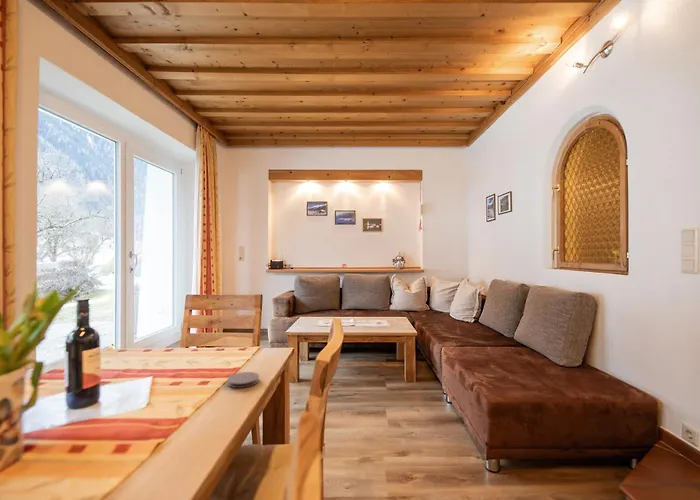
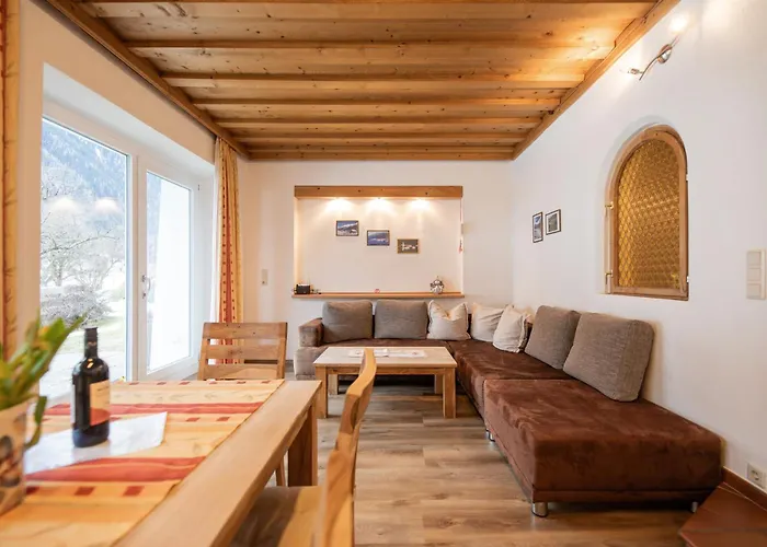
- coaster [226,371,260,389]
